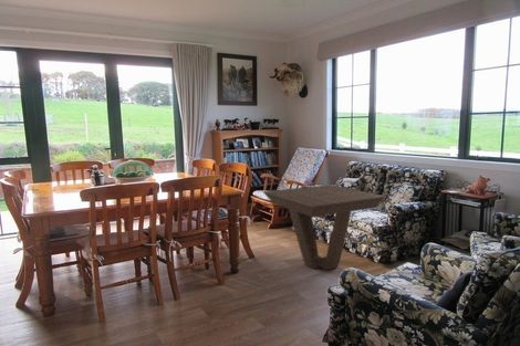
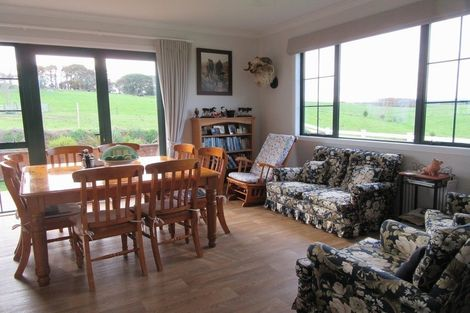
- coffee table [262,184,387,271]
